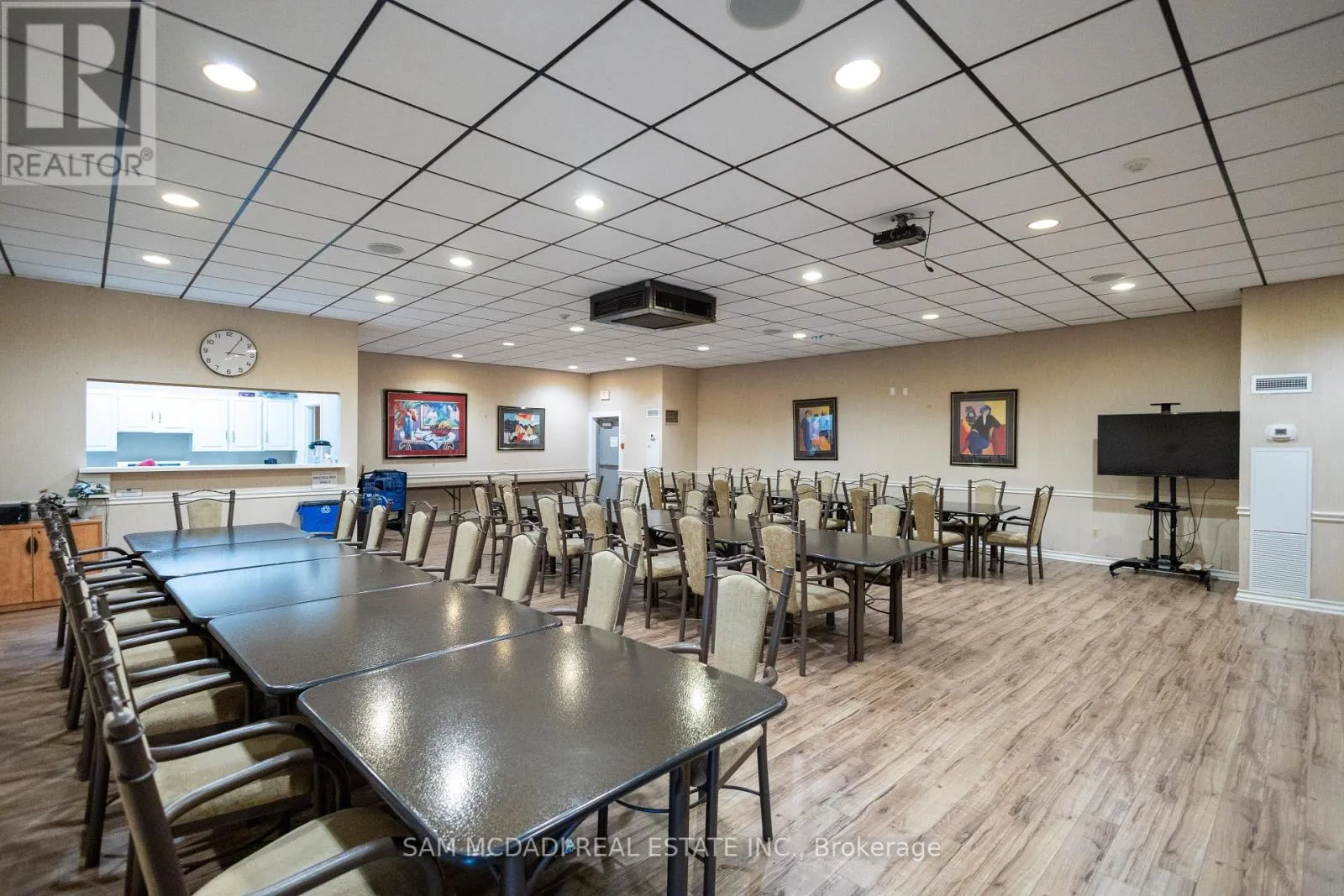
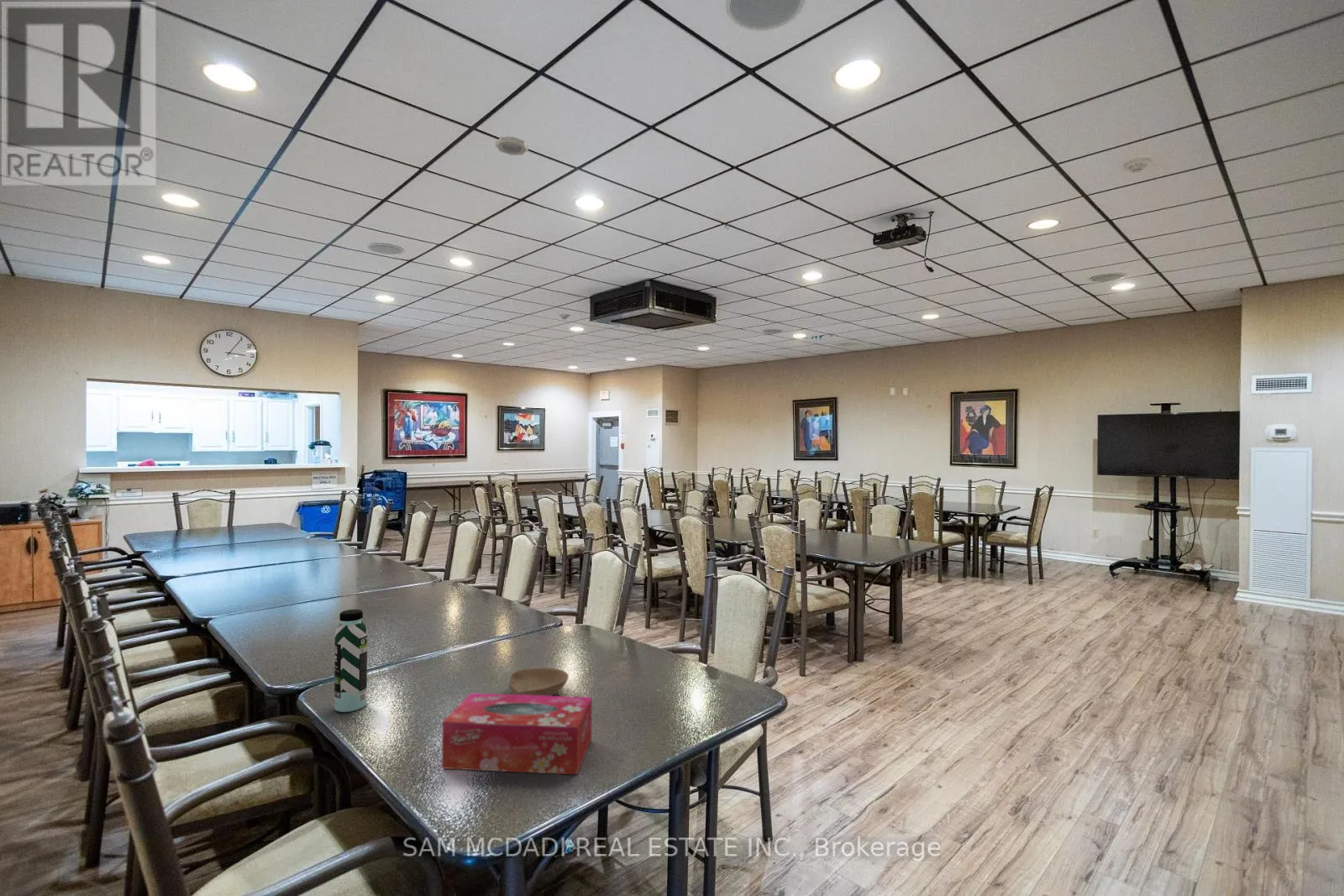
+ water bottle [333,609,368,713]
+ smoke detector [495,136,529,156]
+ tissue box [441,692,593,775]
+ bowl [508,667,570,696]
